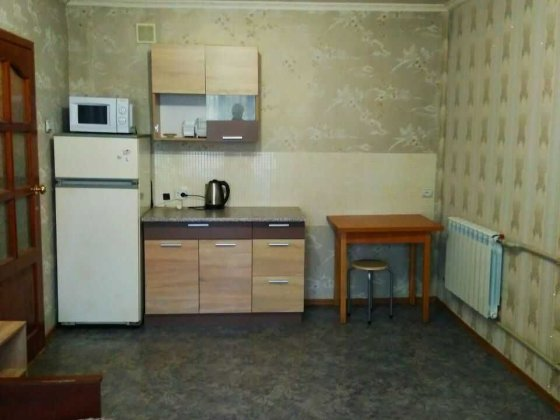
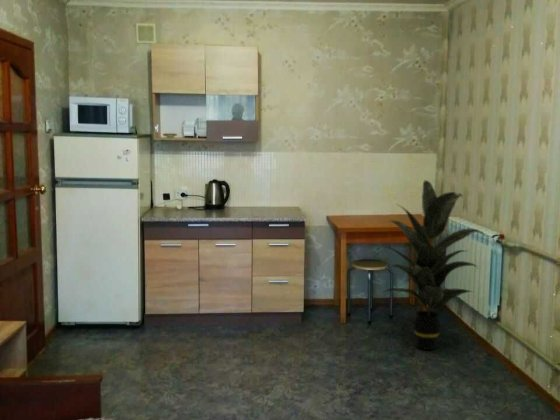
+ indoor plant [381,179,486,351]
